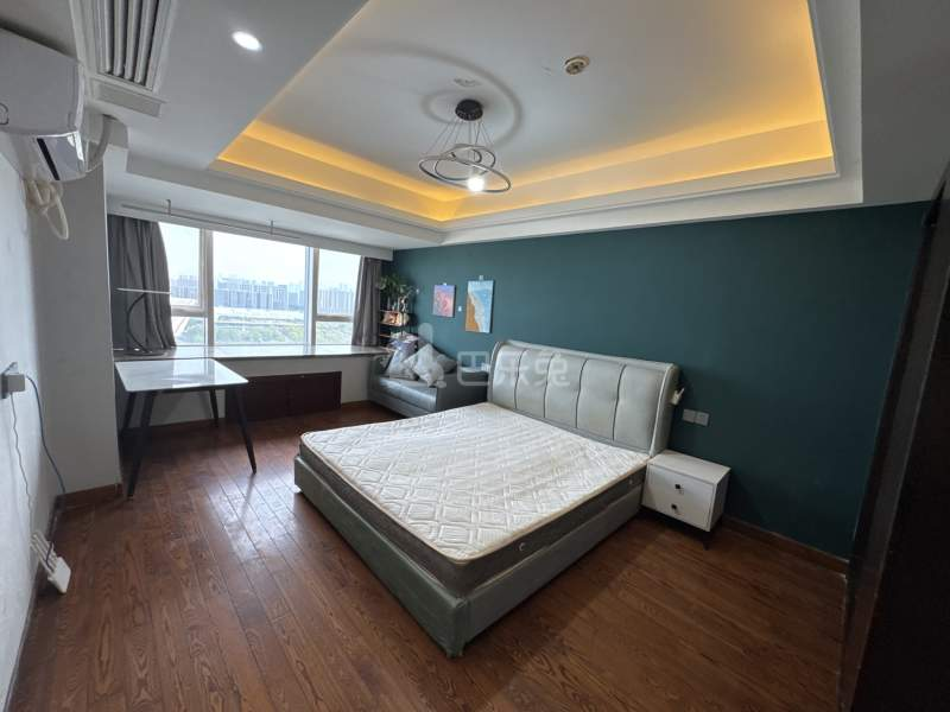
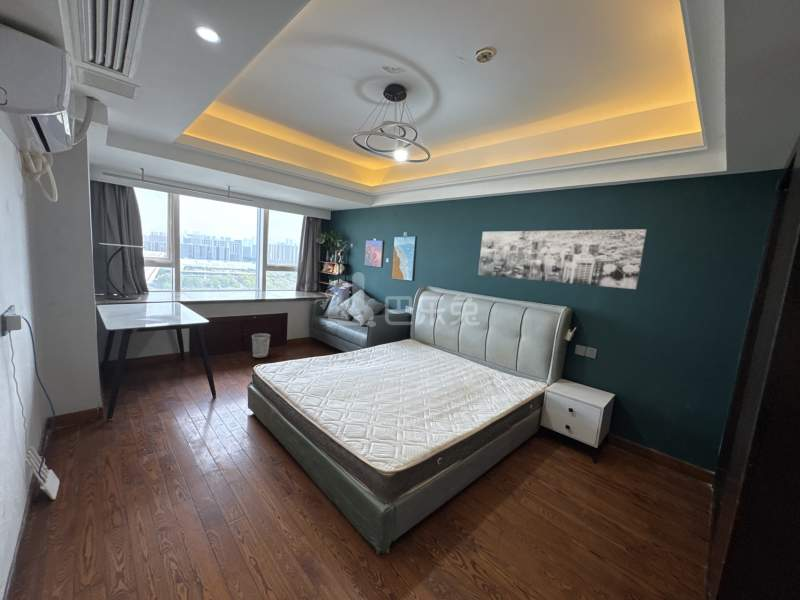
+ wall art [477,228,648,290]
+ wastebasket [251,332,271,358]
